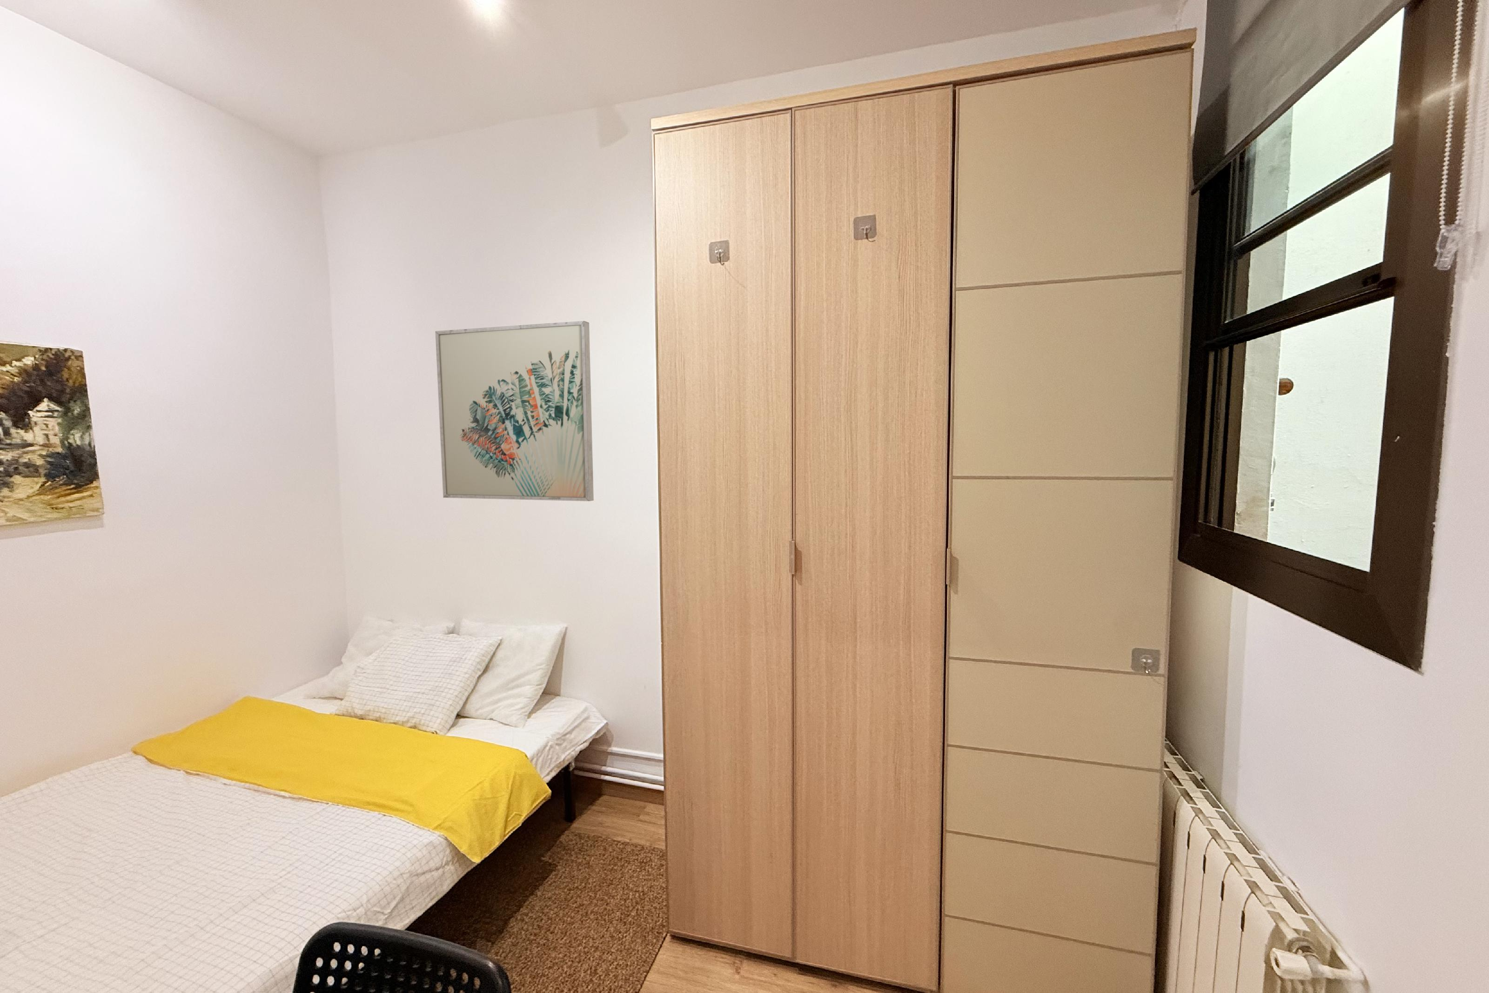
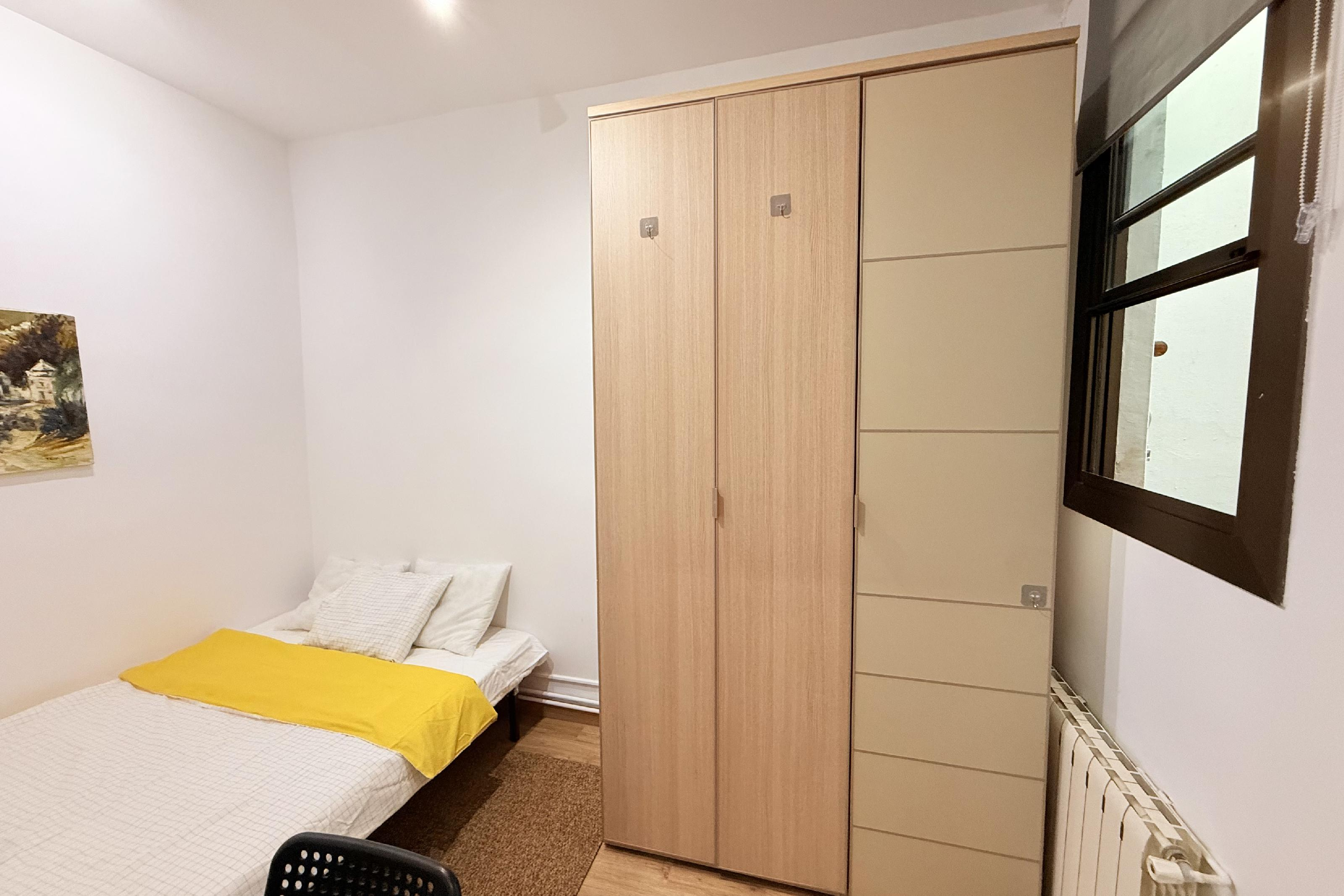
- wall art [435,320,594,502]
